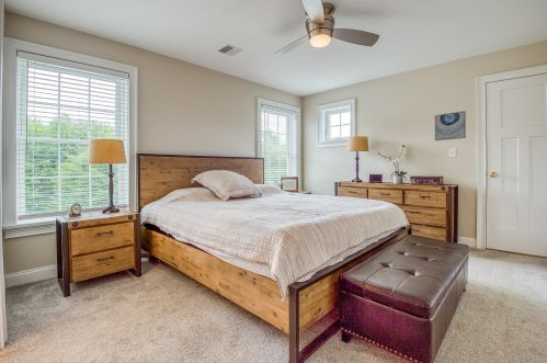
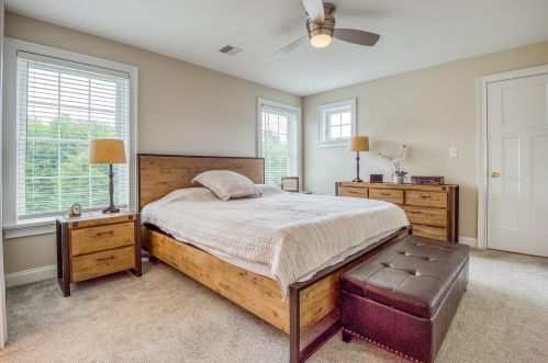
- wall art [434,110,467,141]
